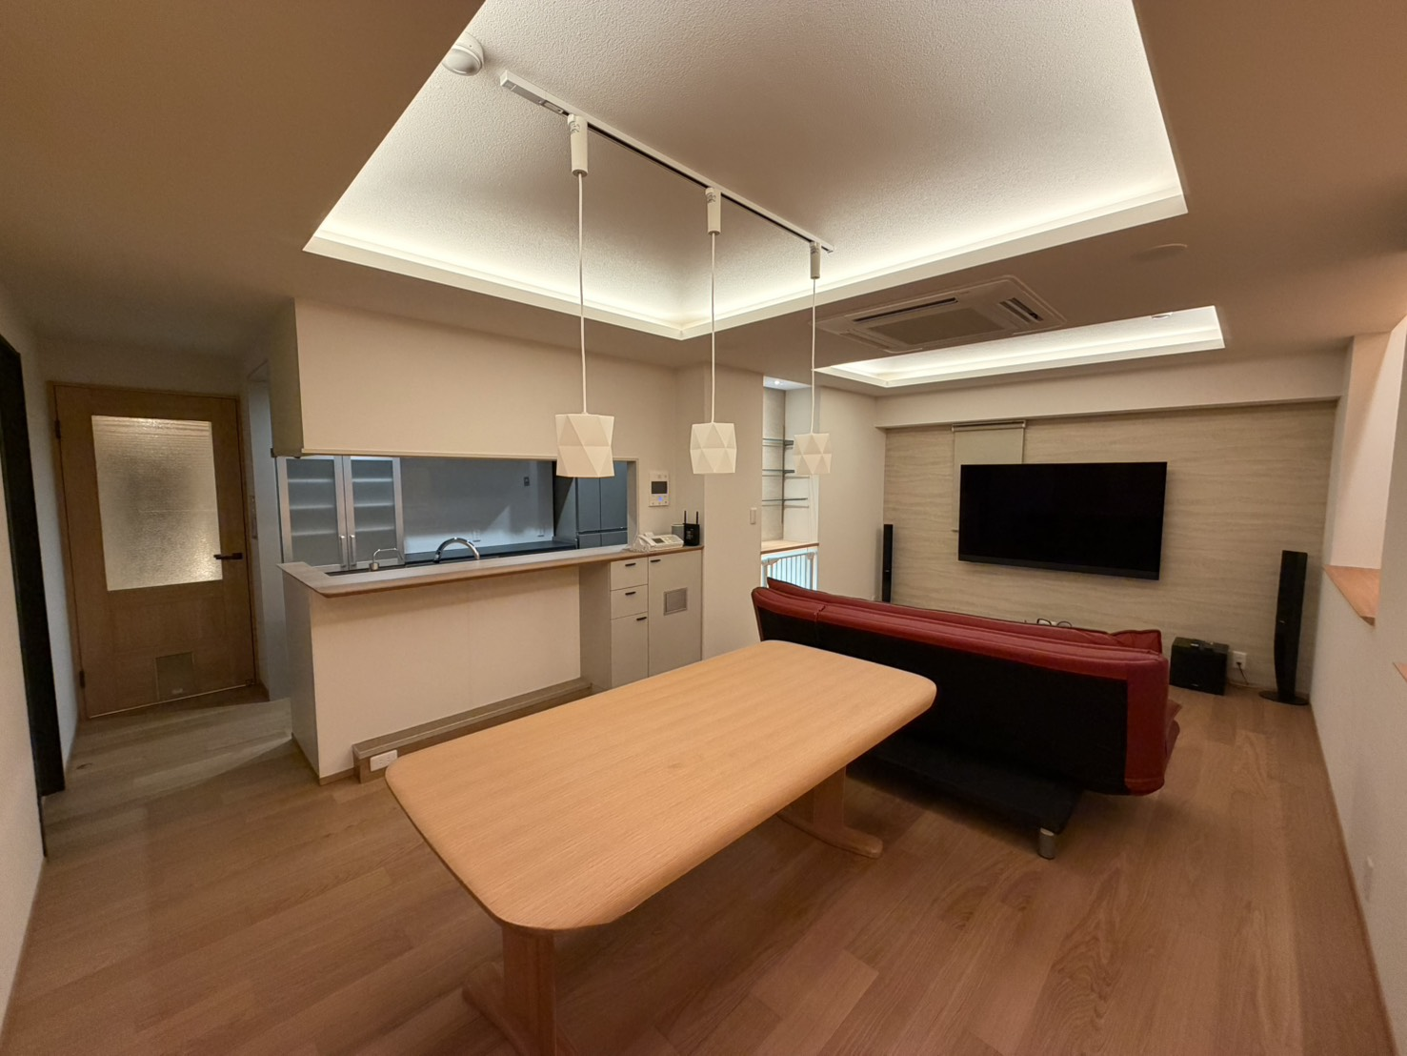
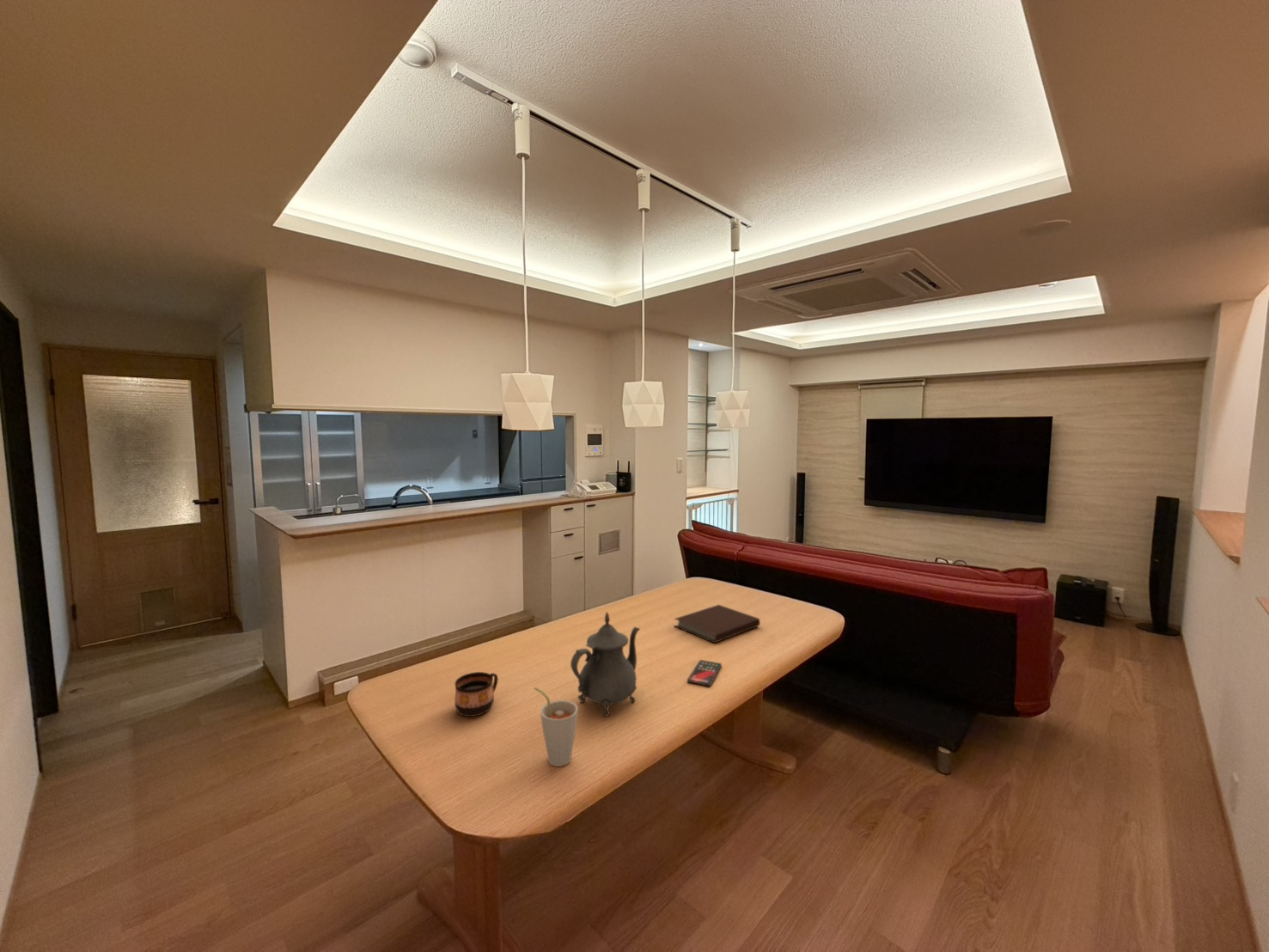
+ cup [454,671,499,717]
+ teapot [570,611,641,717]
+ smartphone [686,659,723,687]
+ notebook [674,604,760,644]
+ cup [534,687,579,767]
